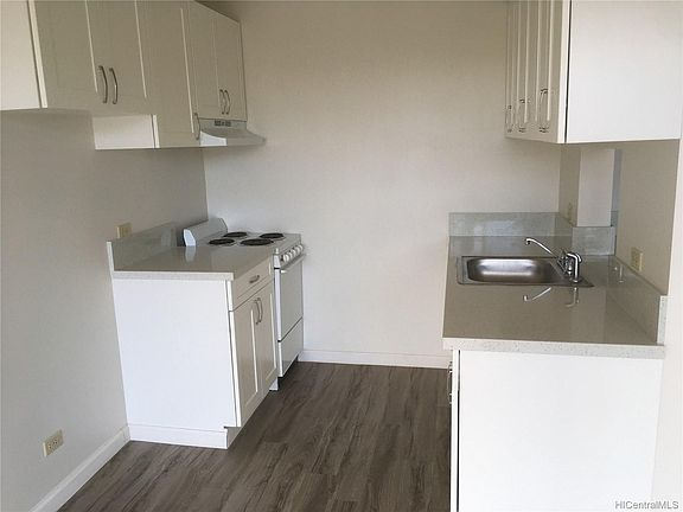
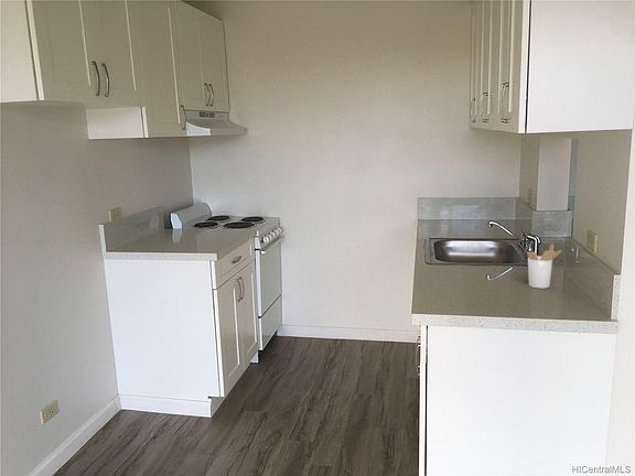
+ utensil holder [526,244,562,290]
